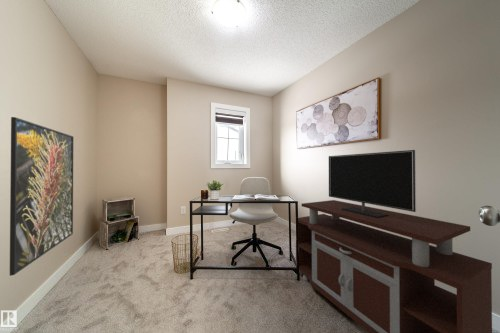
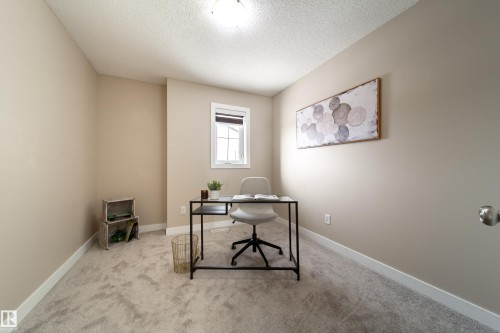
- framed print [9,116,74,277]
- tv stand [295,149,493,333]
